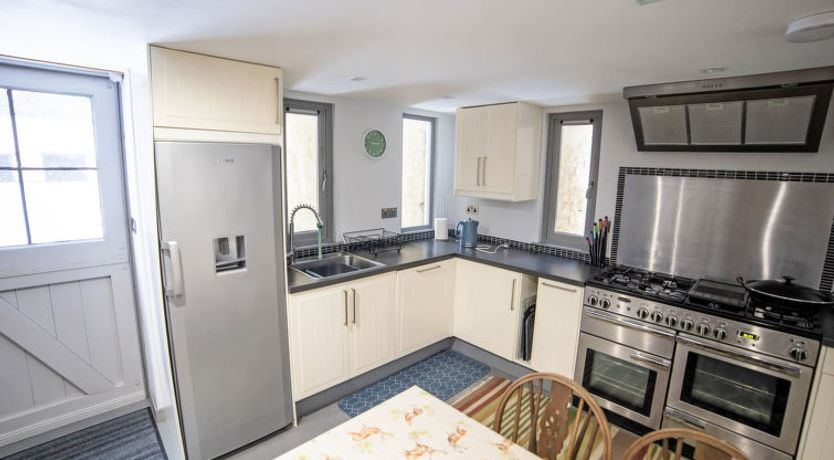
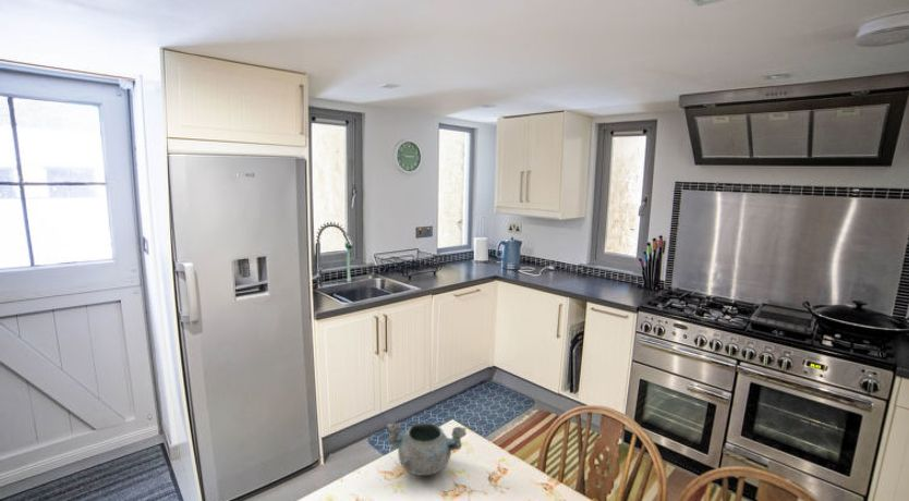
+ decorative bowl [386,421,468,477]
